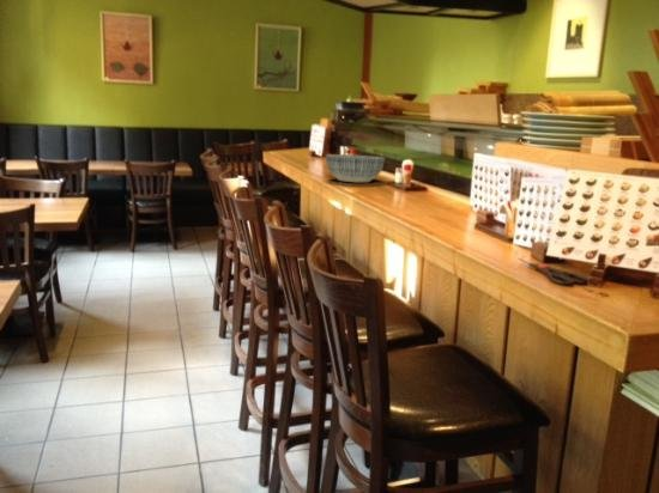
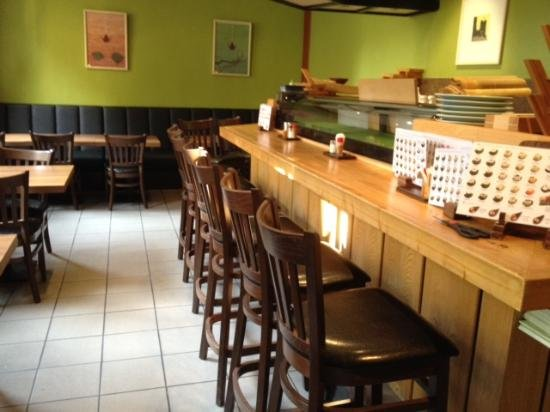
- bowl [325,153,386,183]
